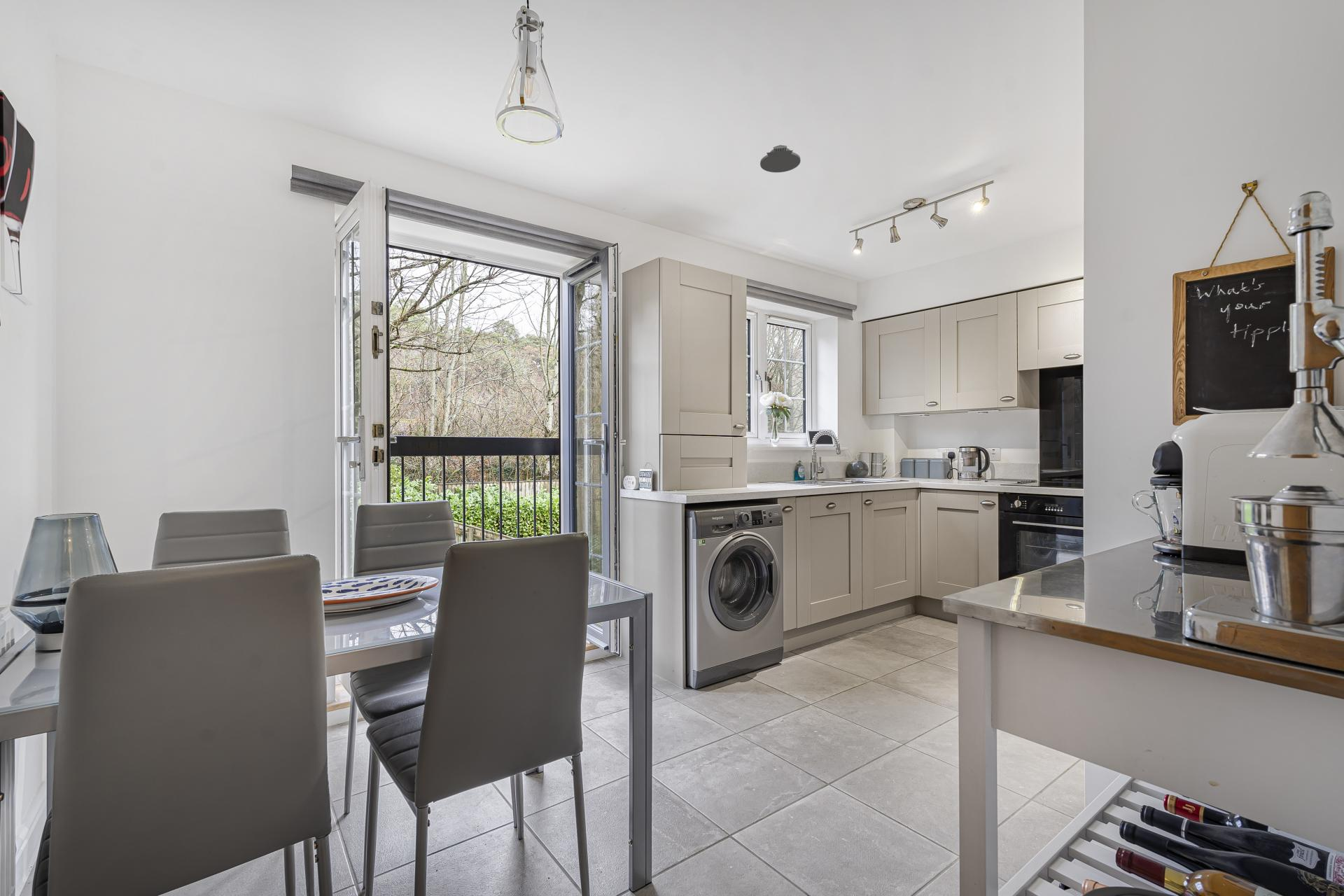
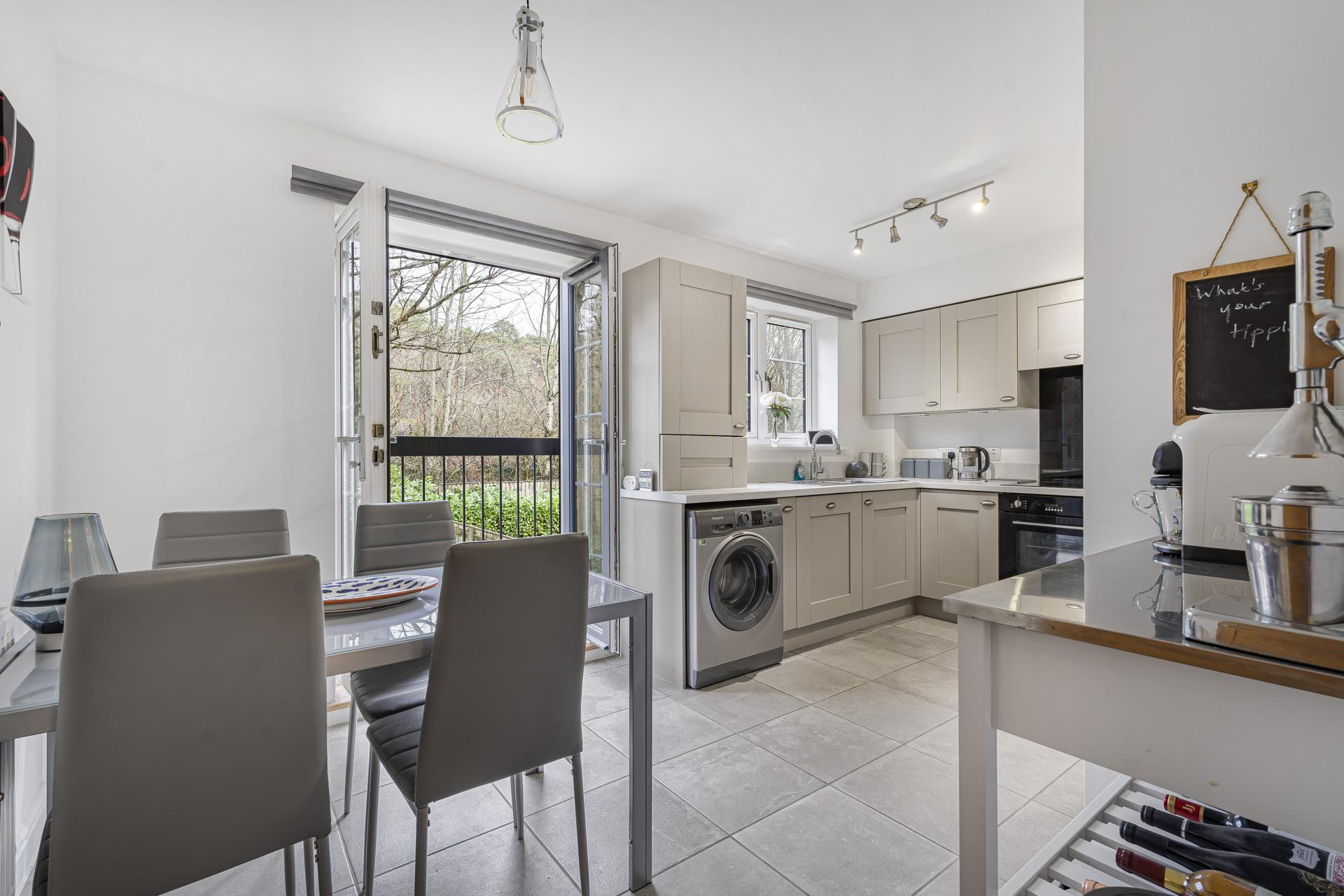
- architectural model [759,144,802,173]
